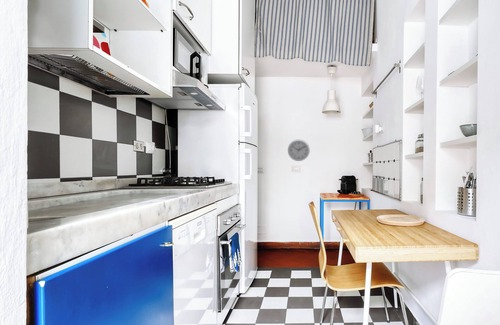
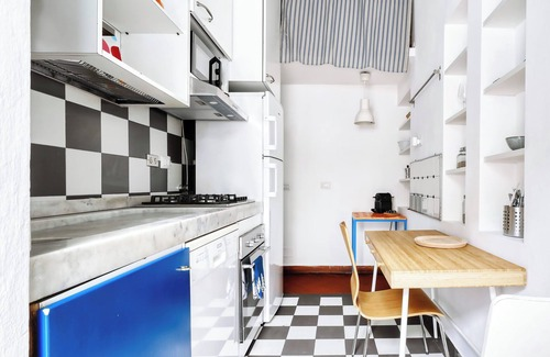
- wall clock [287,138,311,162]
